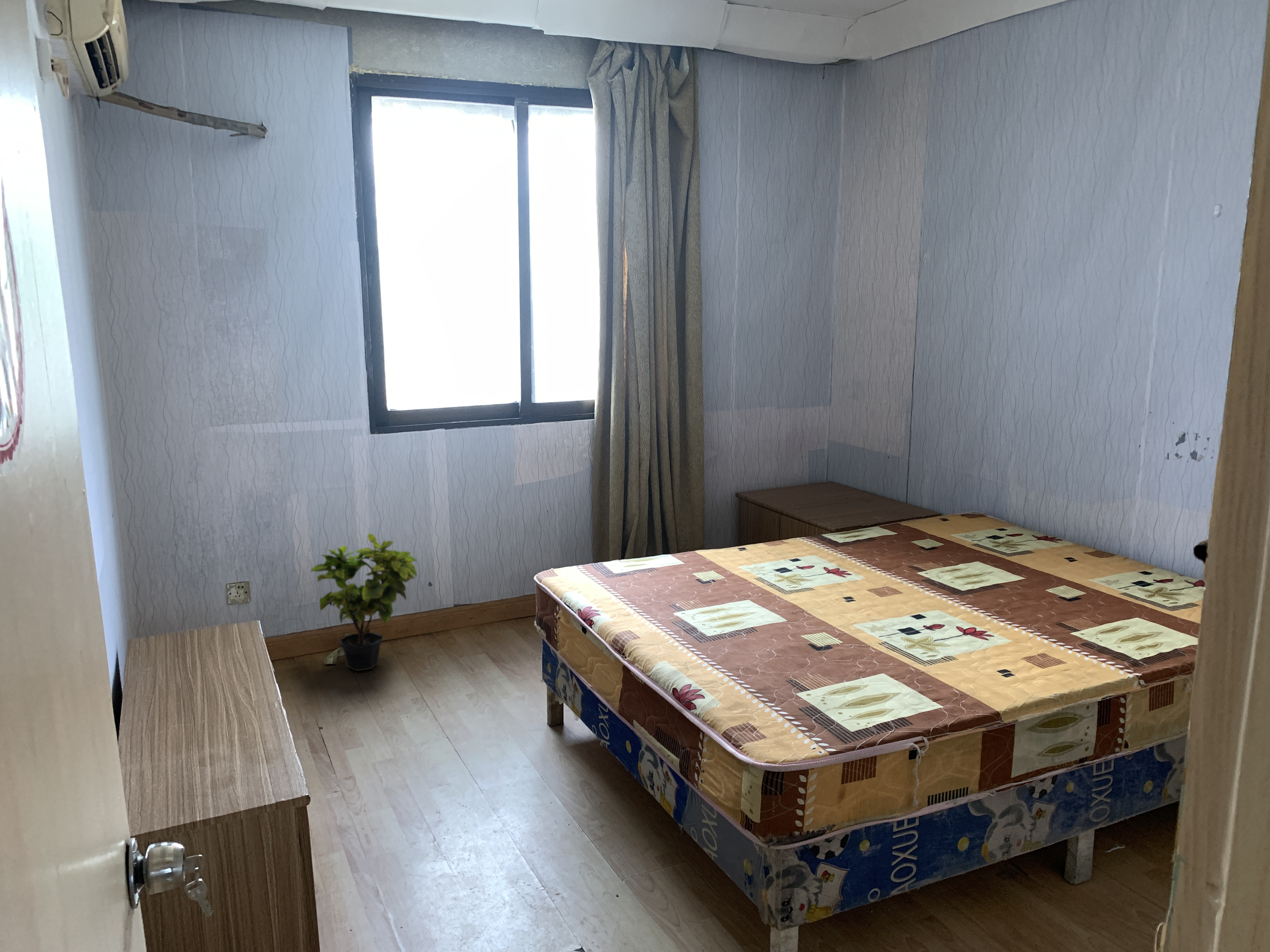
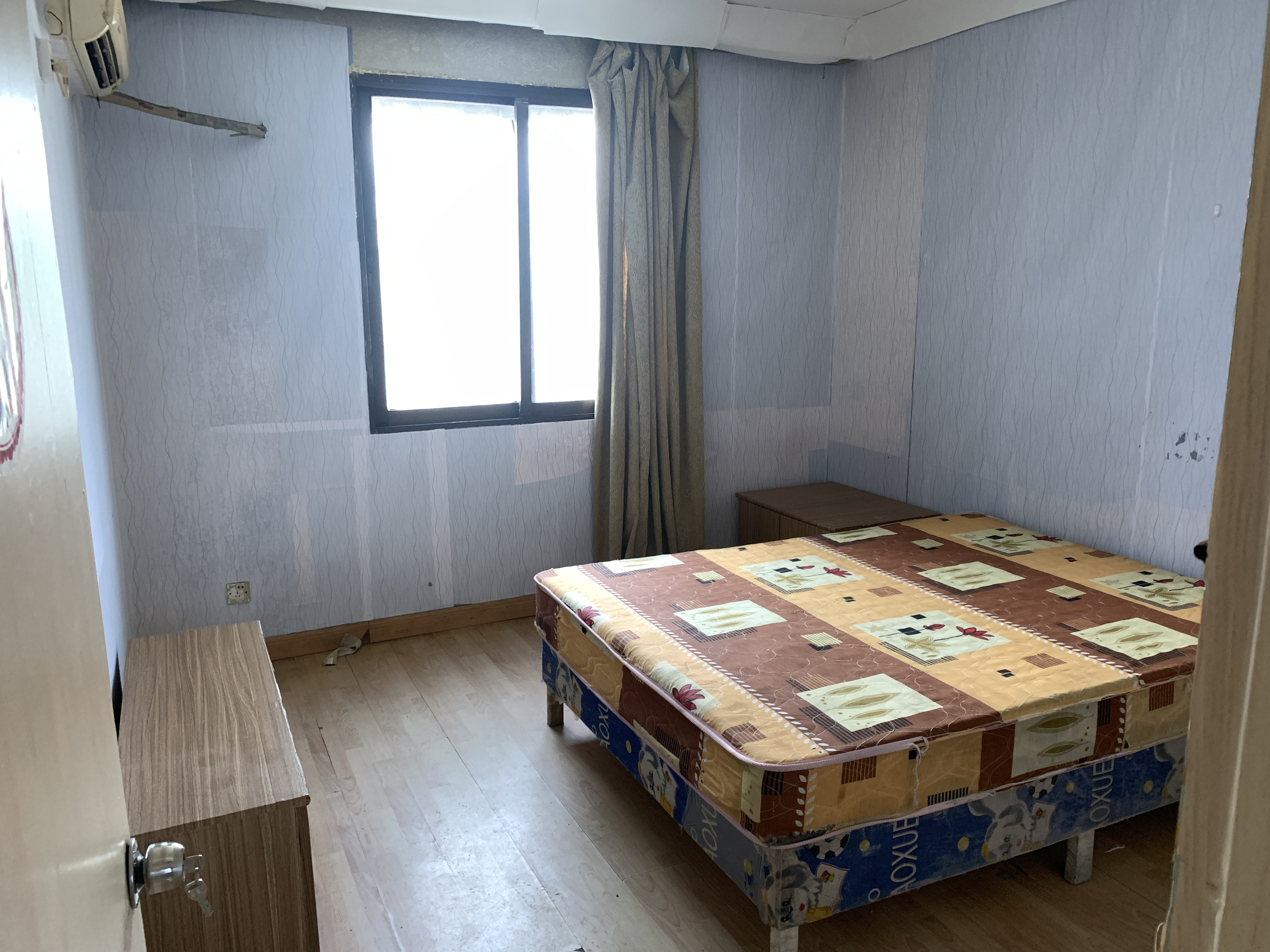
- potted plant [310,533,417,671]
